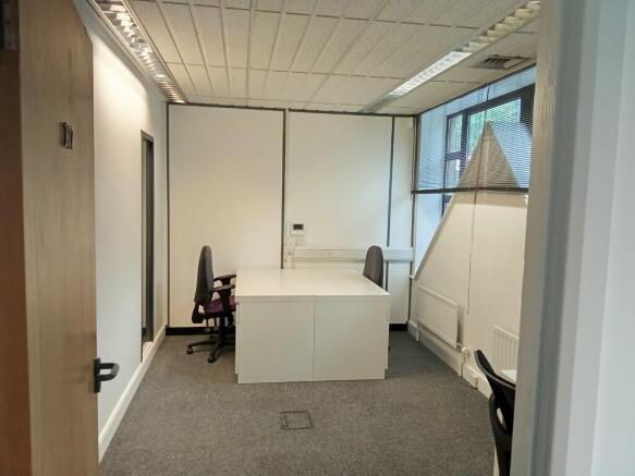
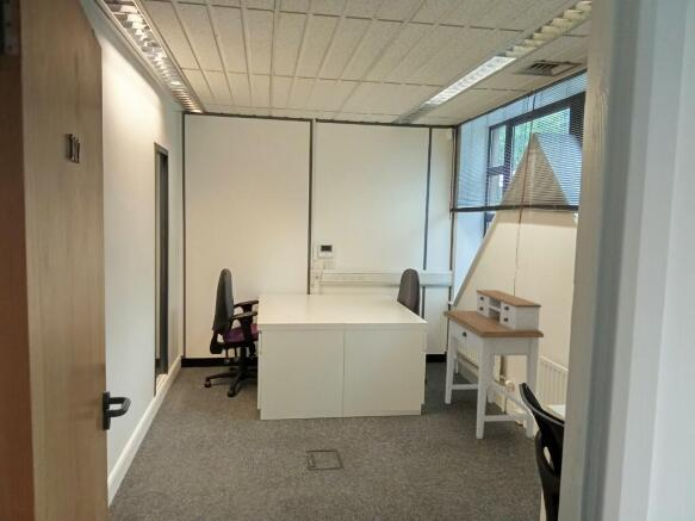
+ desk [442,289,545,440]
